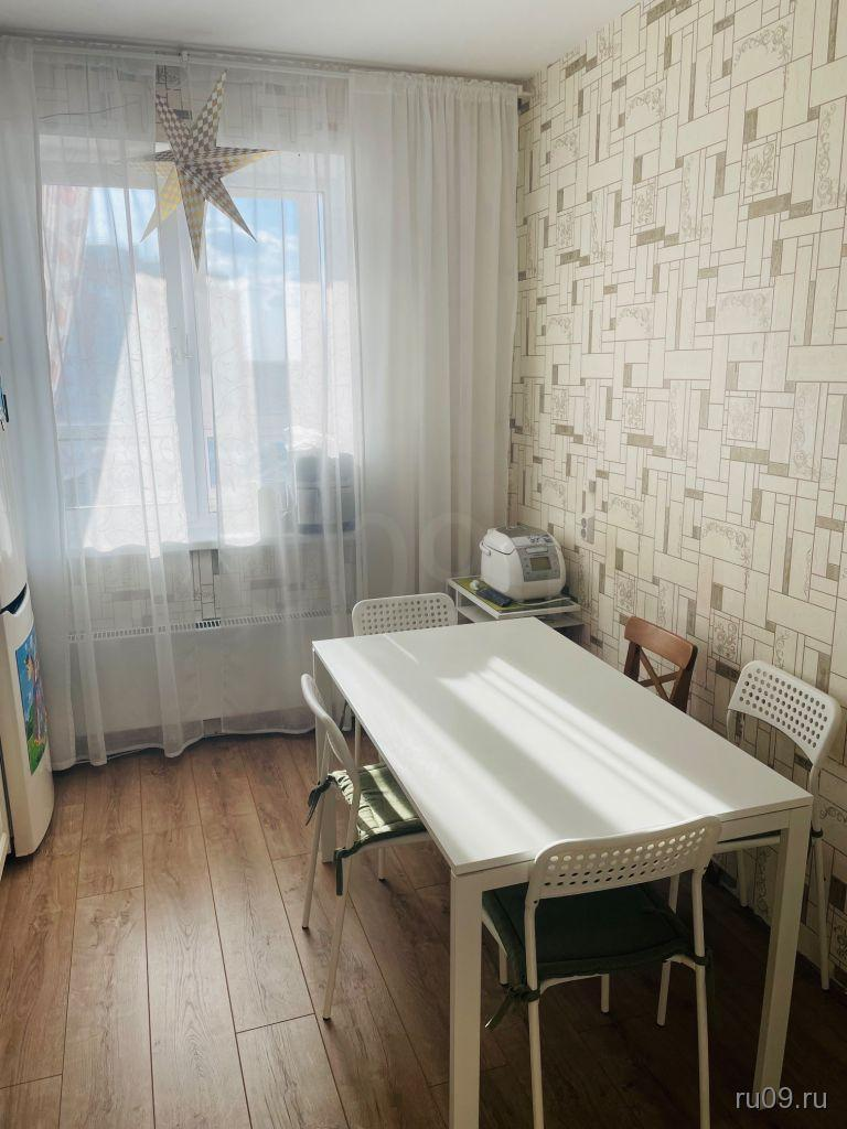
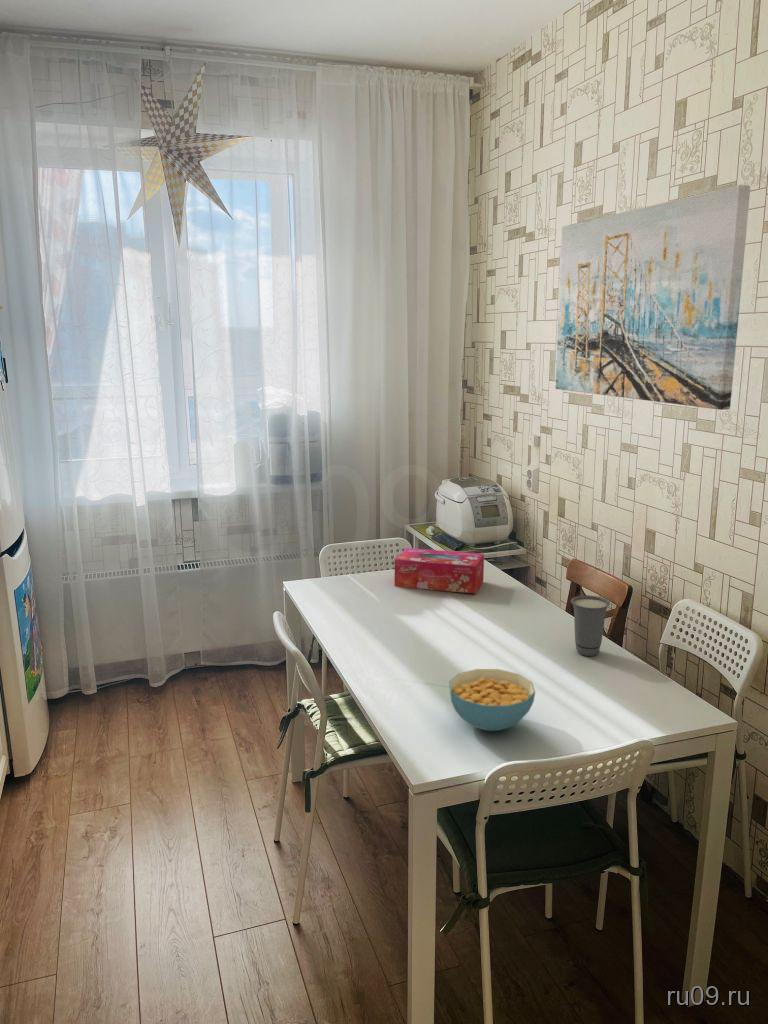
+ wall art [554,184,751,411]
+ cup [570,594,611,657]
+ tissue box [394,547,485,595]
+ cereal bowl [448,668,536,732]
